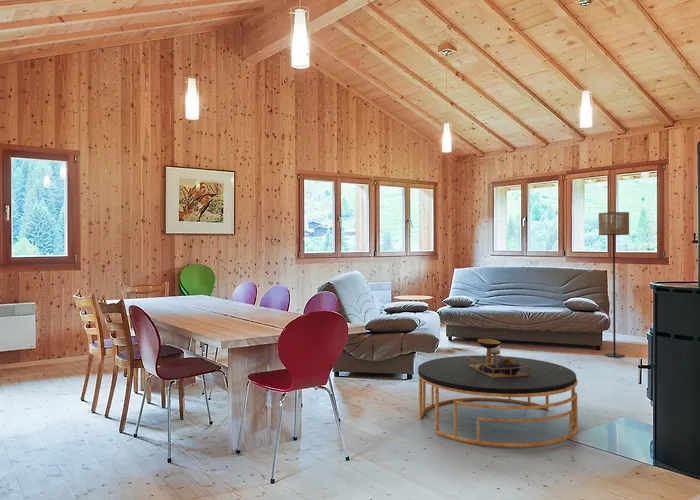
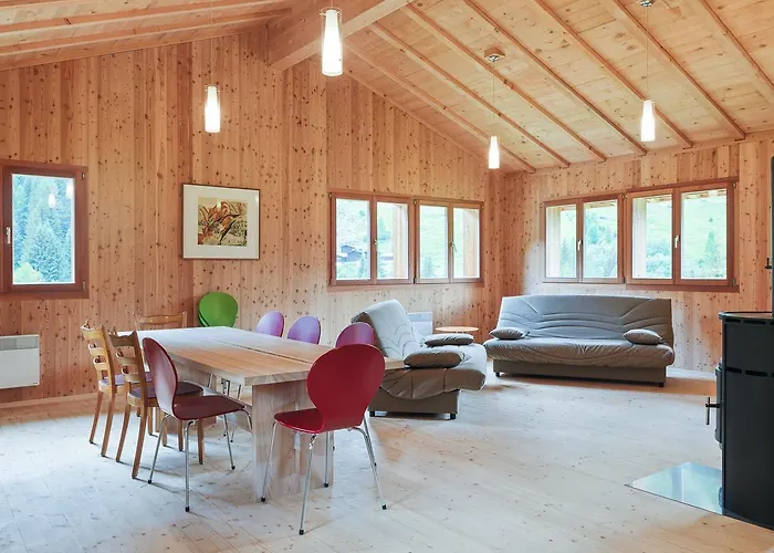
- coffee table [417,338,579,448]
- floor lamp [598,211,630,358]
